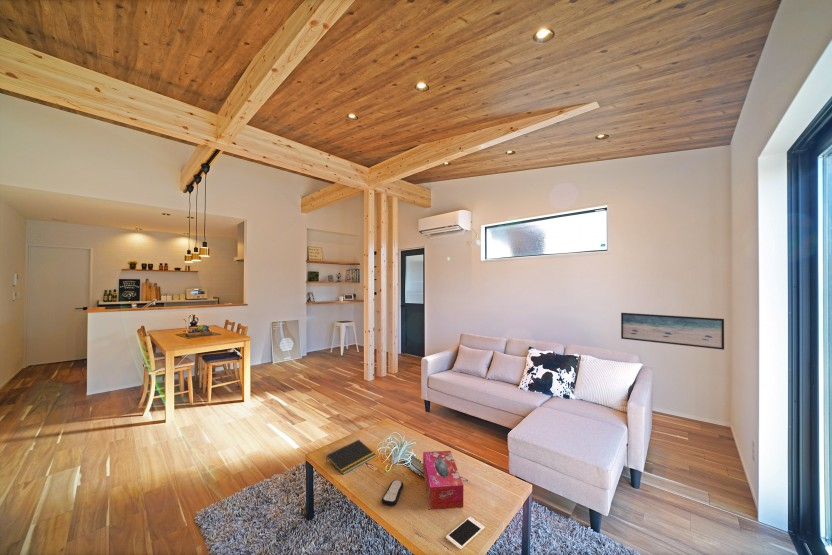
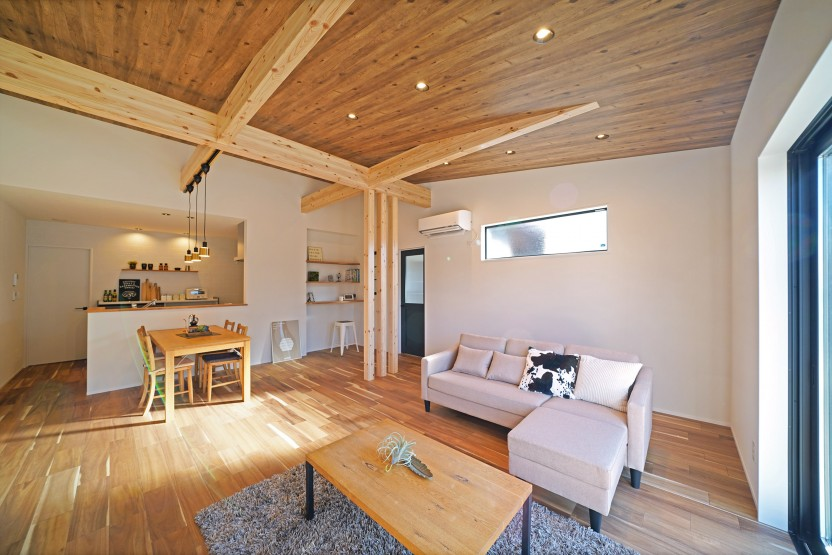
- remote control [381,479,405,507]
- tissue box [422,450,464,510]
- cell phone [445,516,485,551]
- notepad [324,439,377,475]
- wall art [620,312,725,350]
